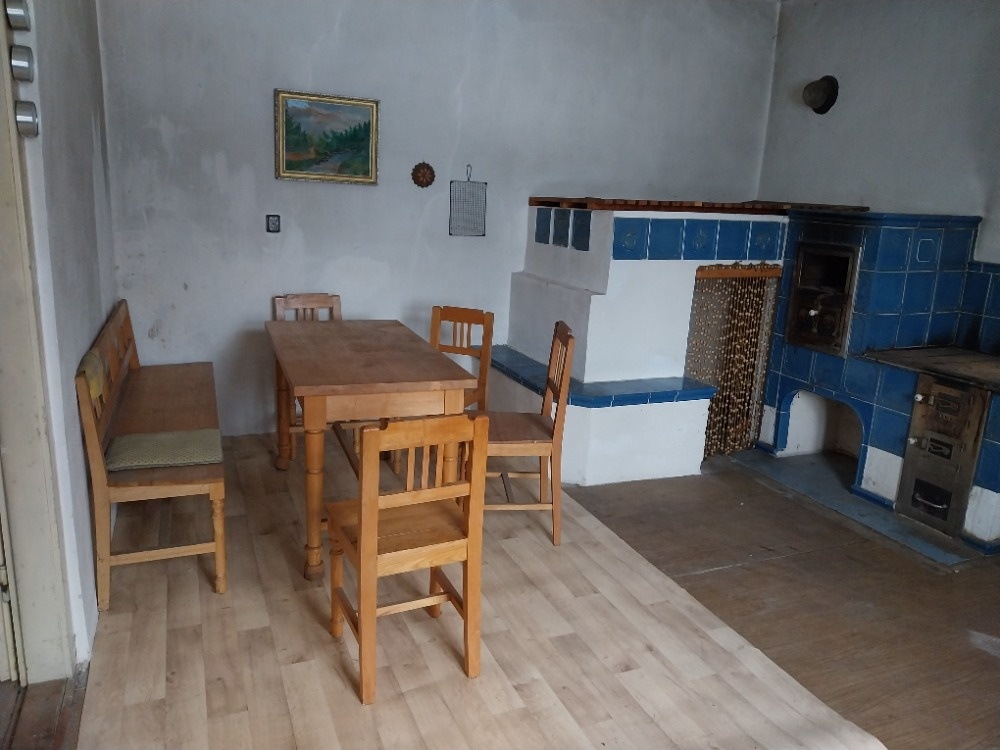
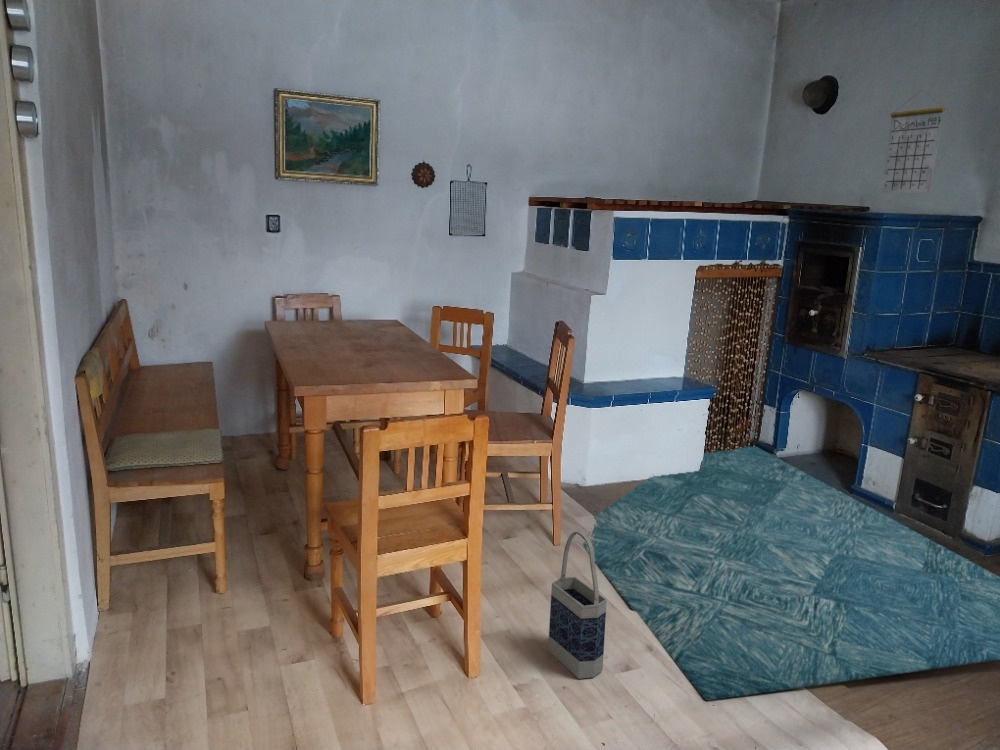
+ bag [547,531,608,680]
+ rug [580,446,1000,702]
+ calendar [880,89,946,194]
